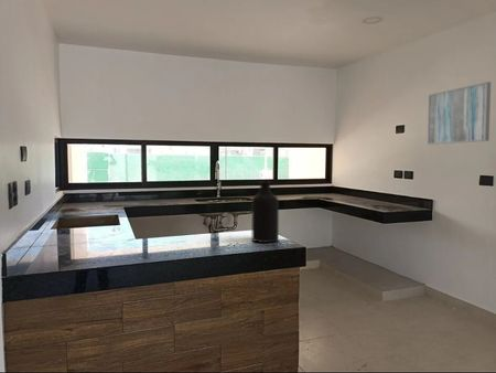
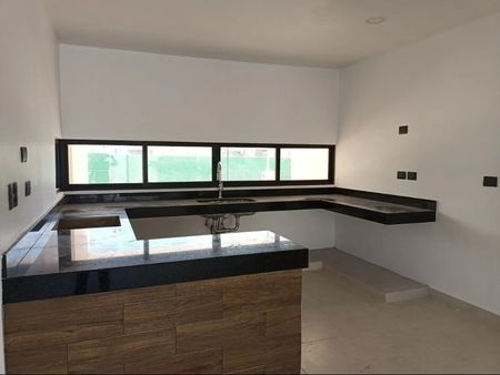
- bottle [251,181,280,244]
- wall art [427,81,492,146]
